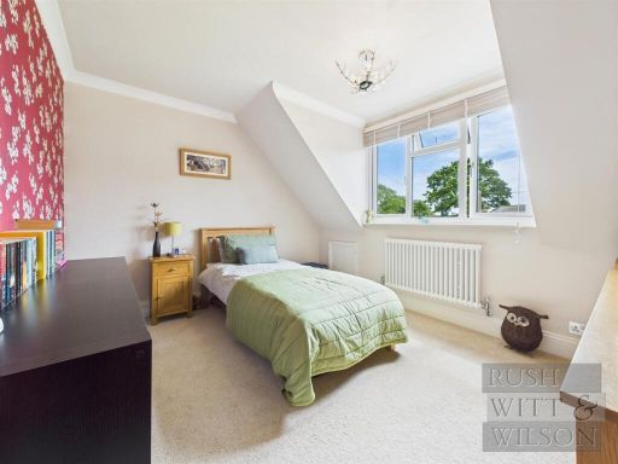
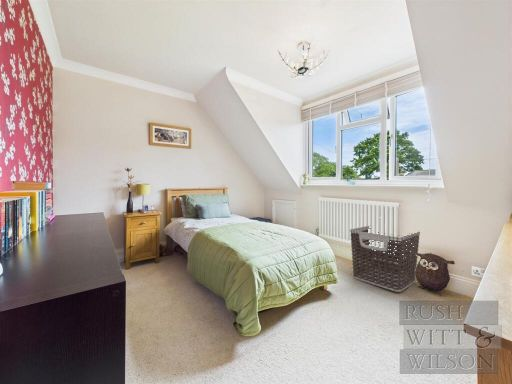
+ clothes hamper [349,225,421,293]
